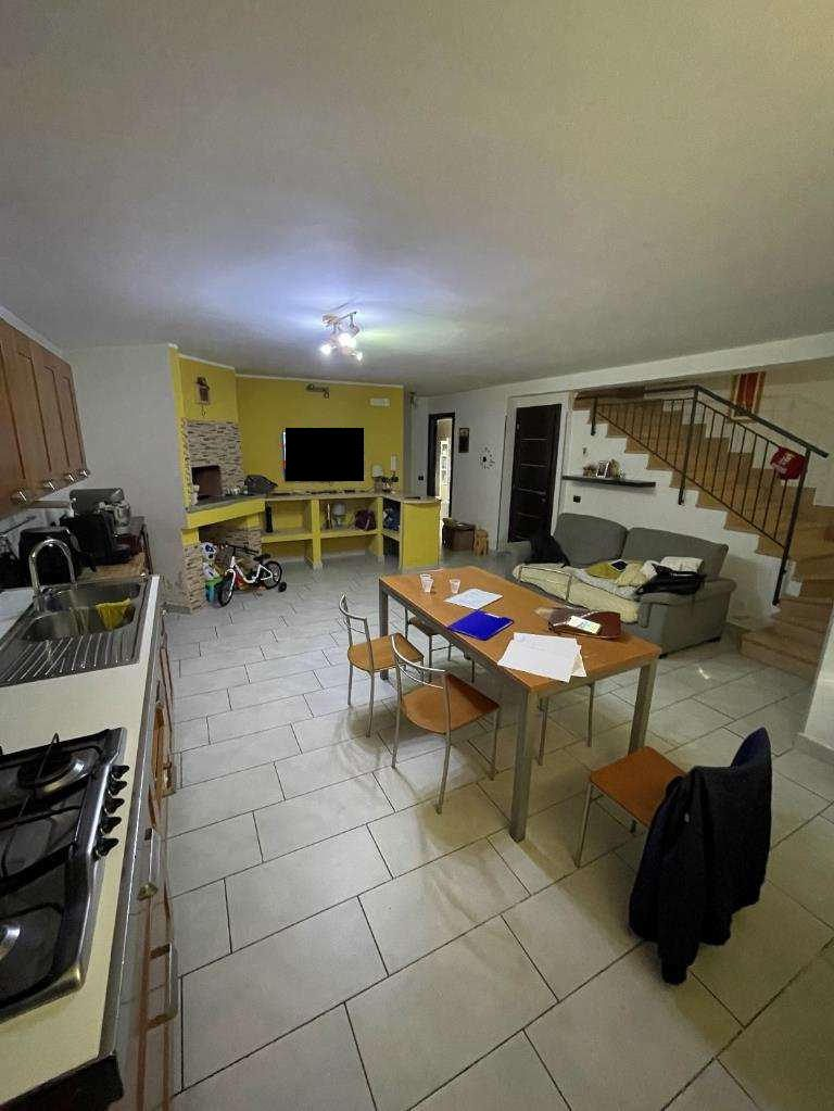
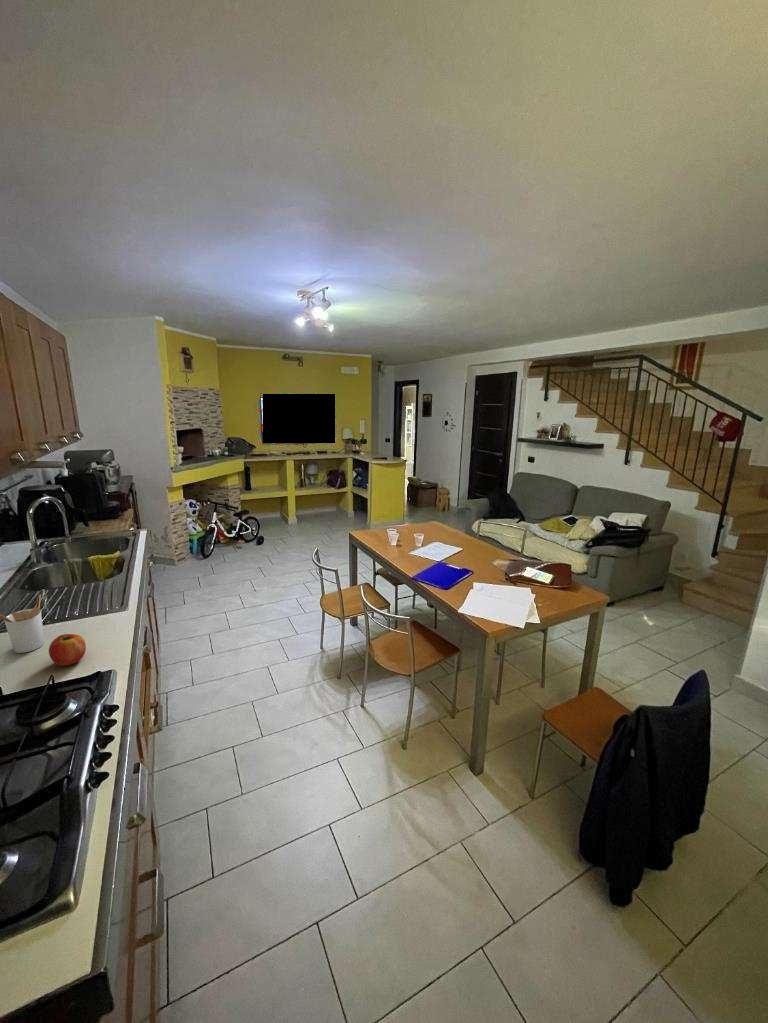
+ fruit [48,633,87,667]
+ utensil holder [0,594,45,654]
